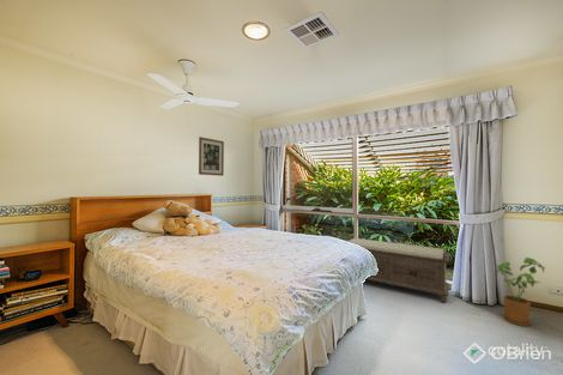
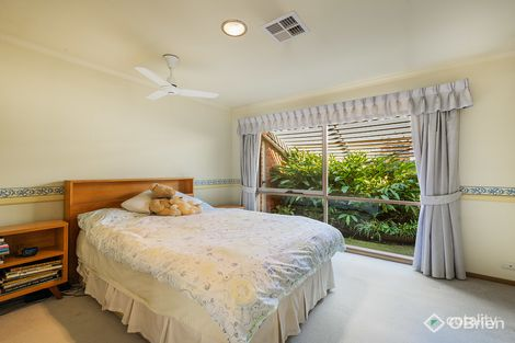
- house plant [495,256,547,327]
- wall art [198,135,225,177]
- bench [346,237,450,304]
